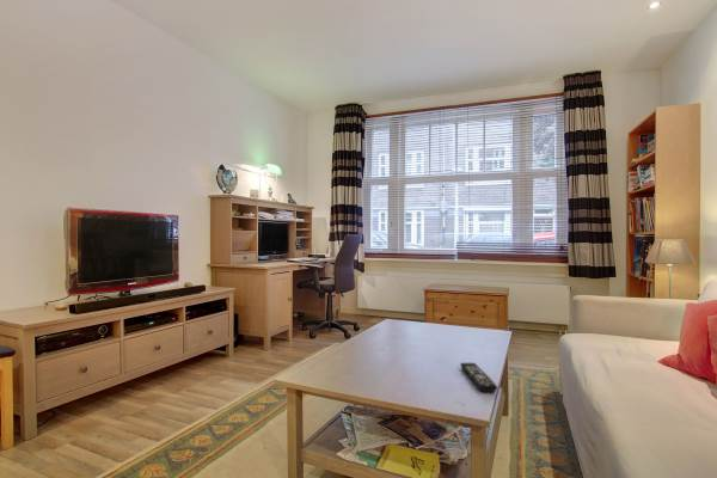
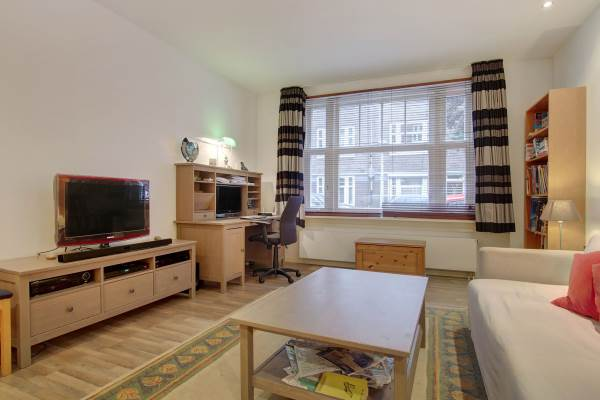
- remote control [459,362,498,393]
